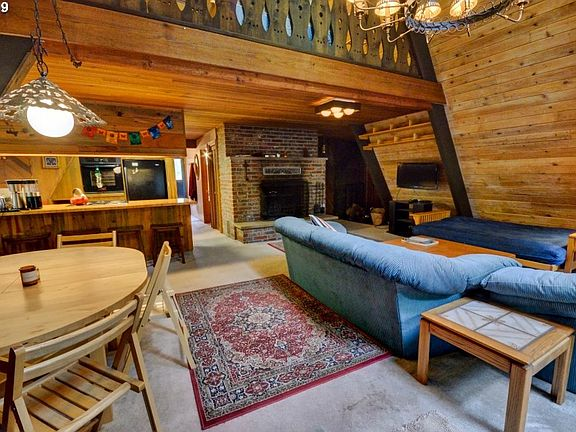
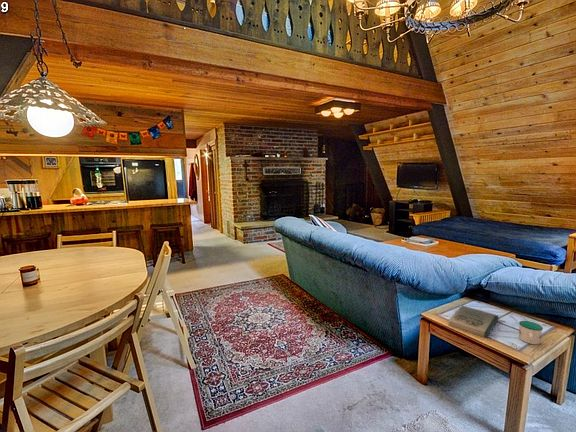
+ book [447,305,500,338]
+ mug [518,320,544,345]
